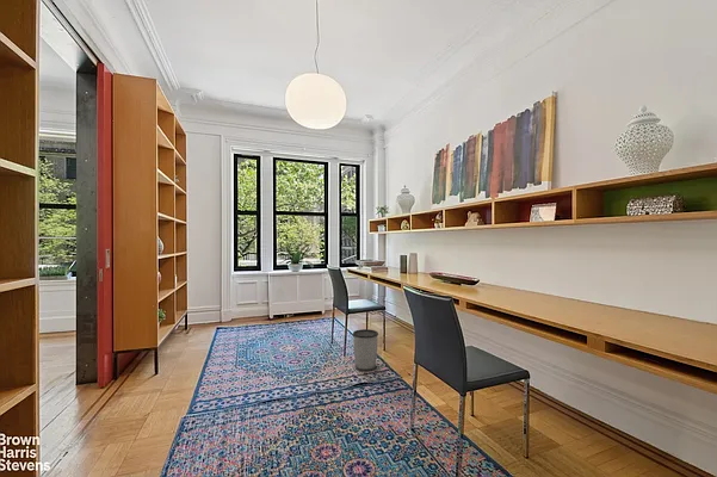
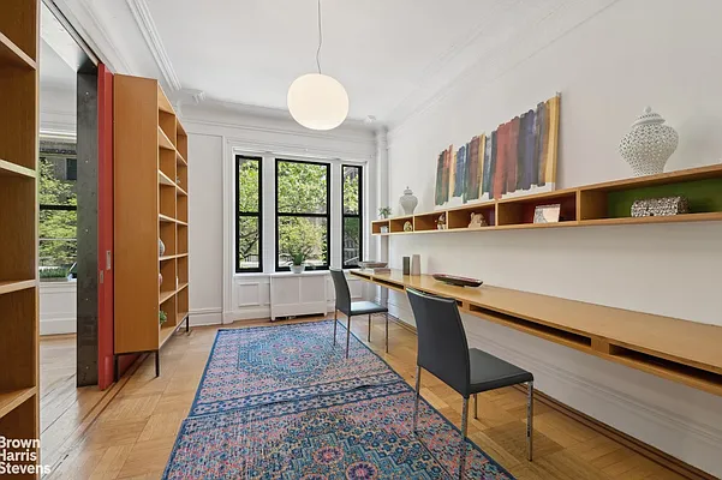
- wastebasket [352,328,379,372]
